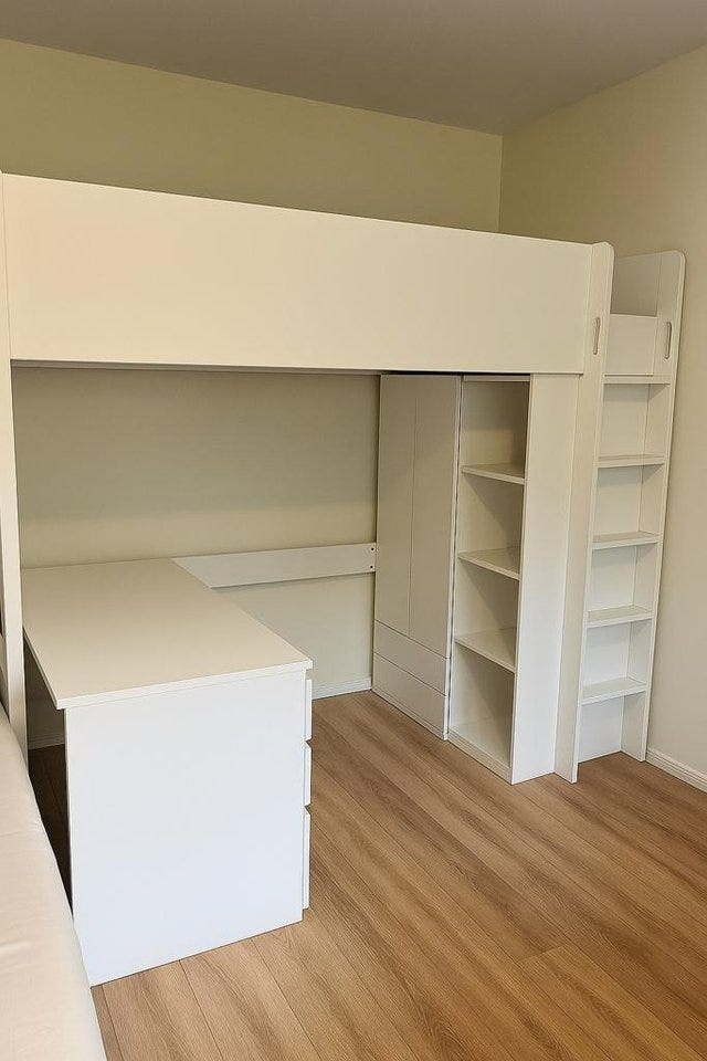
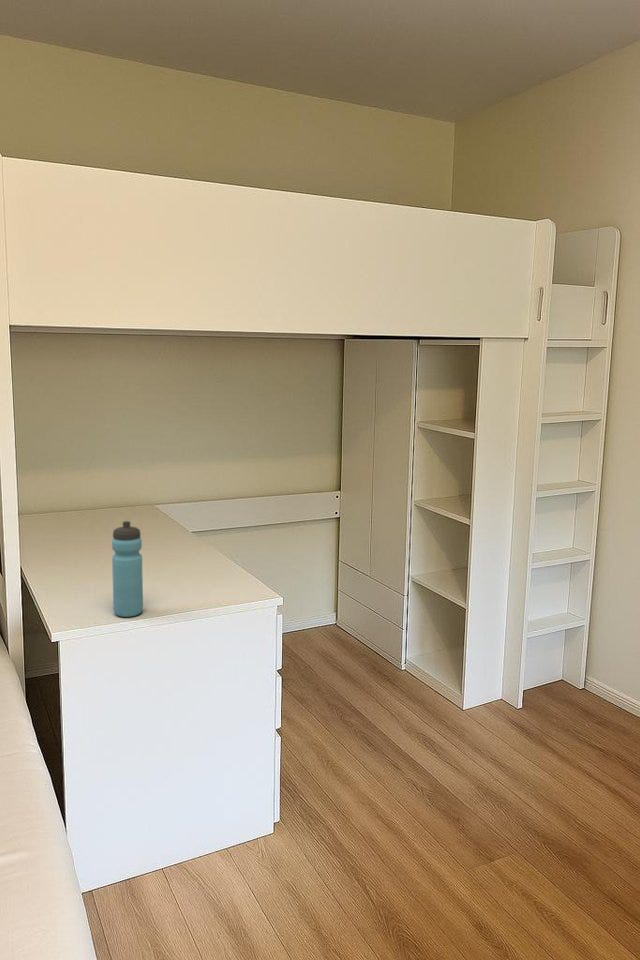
+ water bottle [111,520,144,618]
